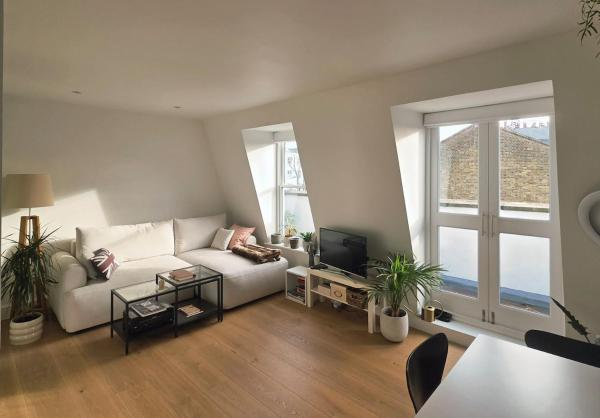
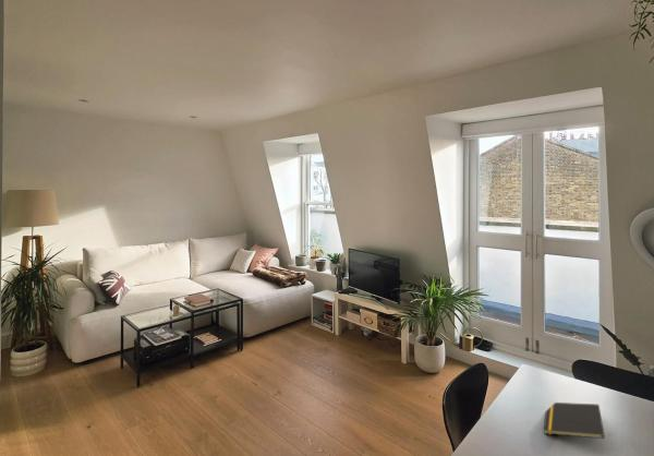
+ notepad [543,401,606,440]
